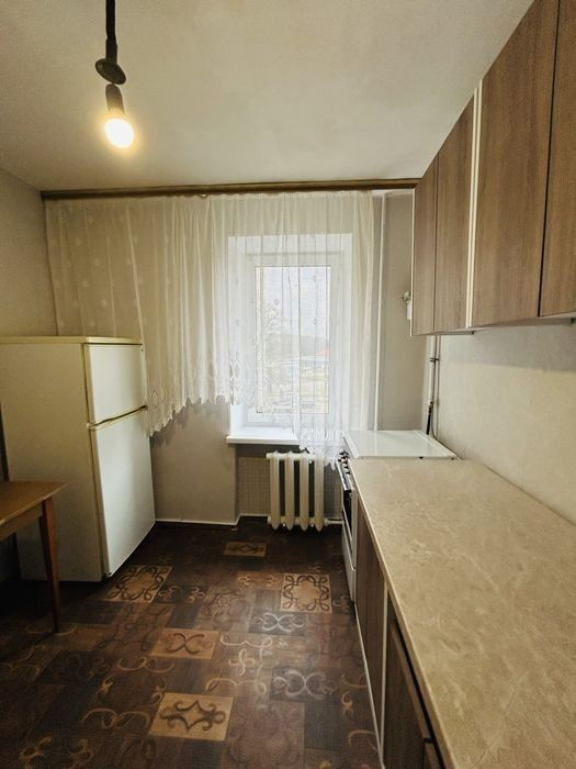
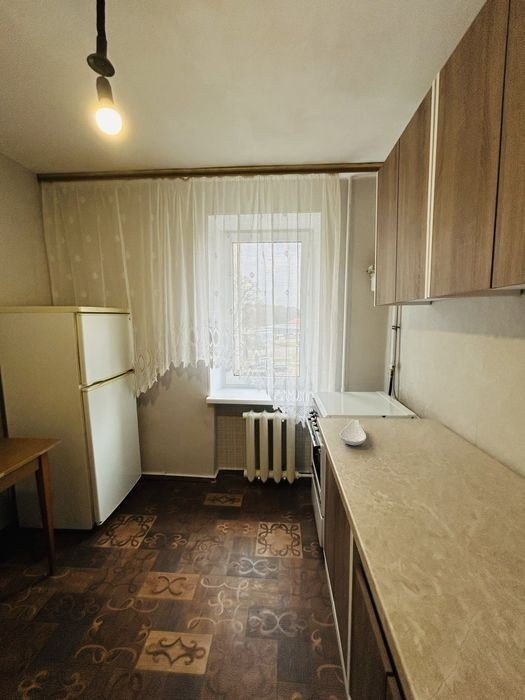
+ spoon rest [338,418,367,446]
